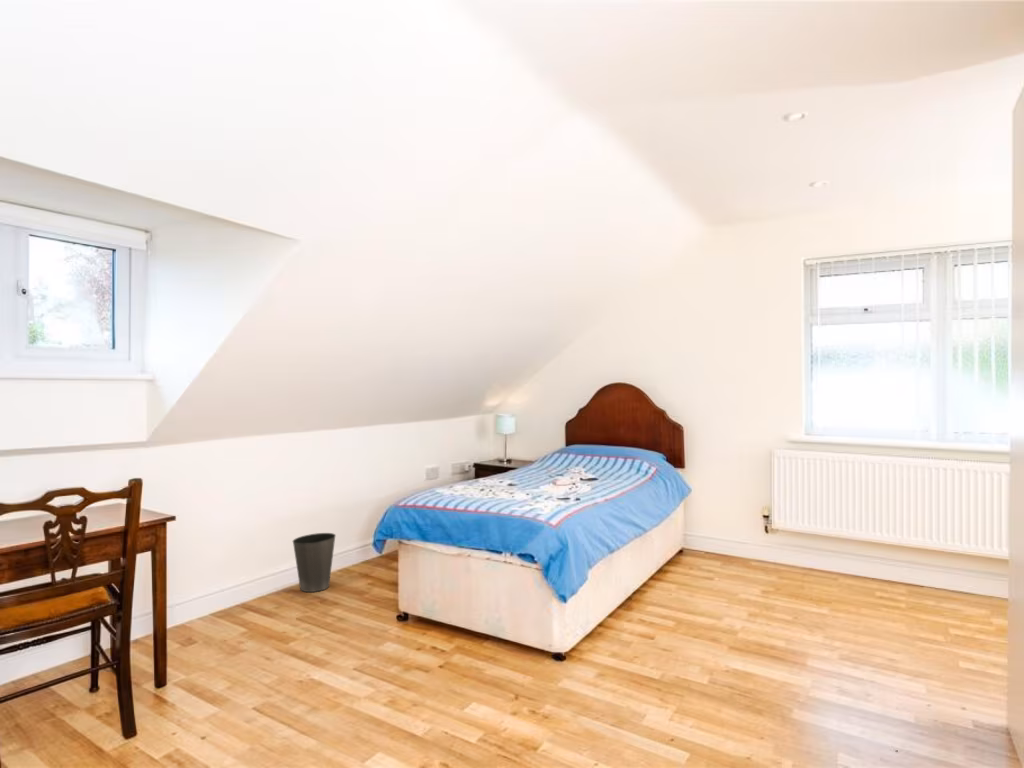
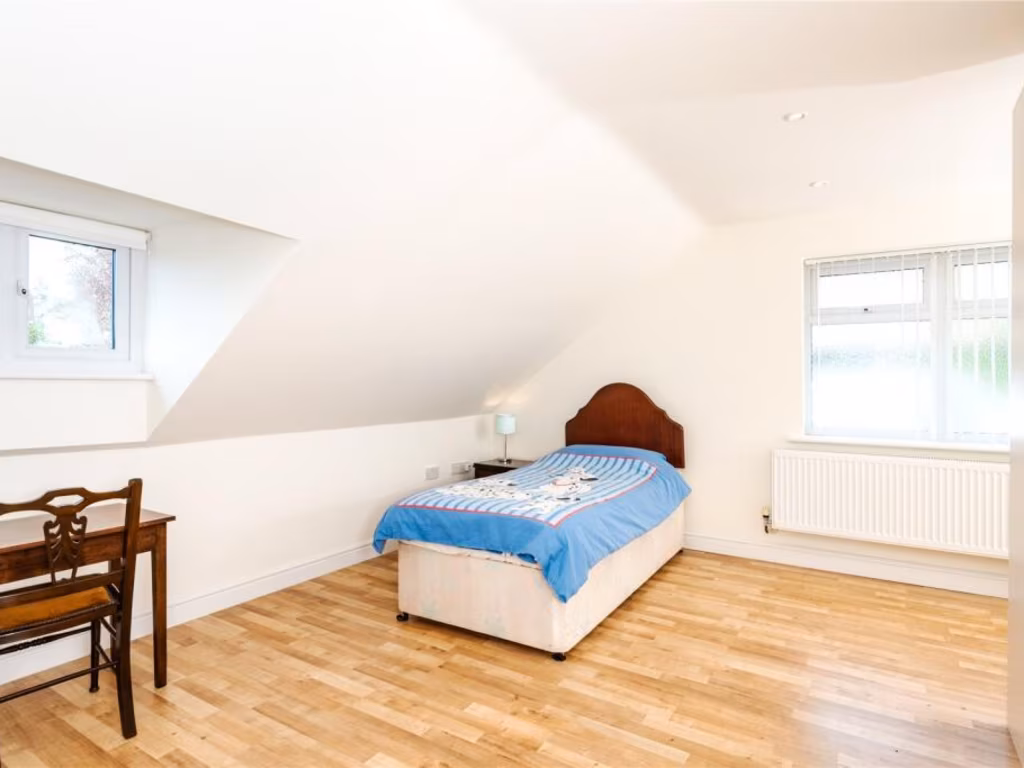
- waste basket [292,532,337,593]
